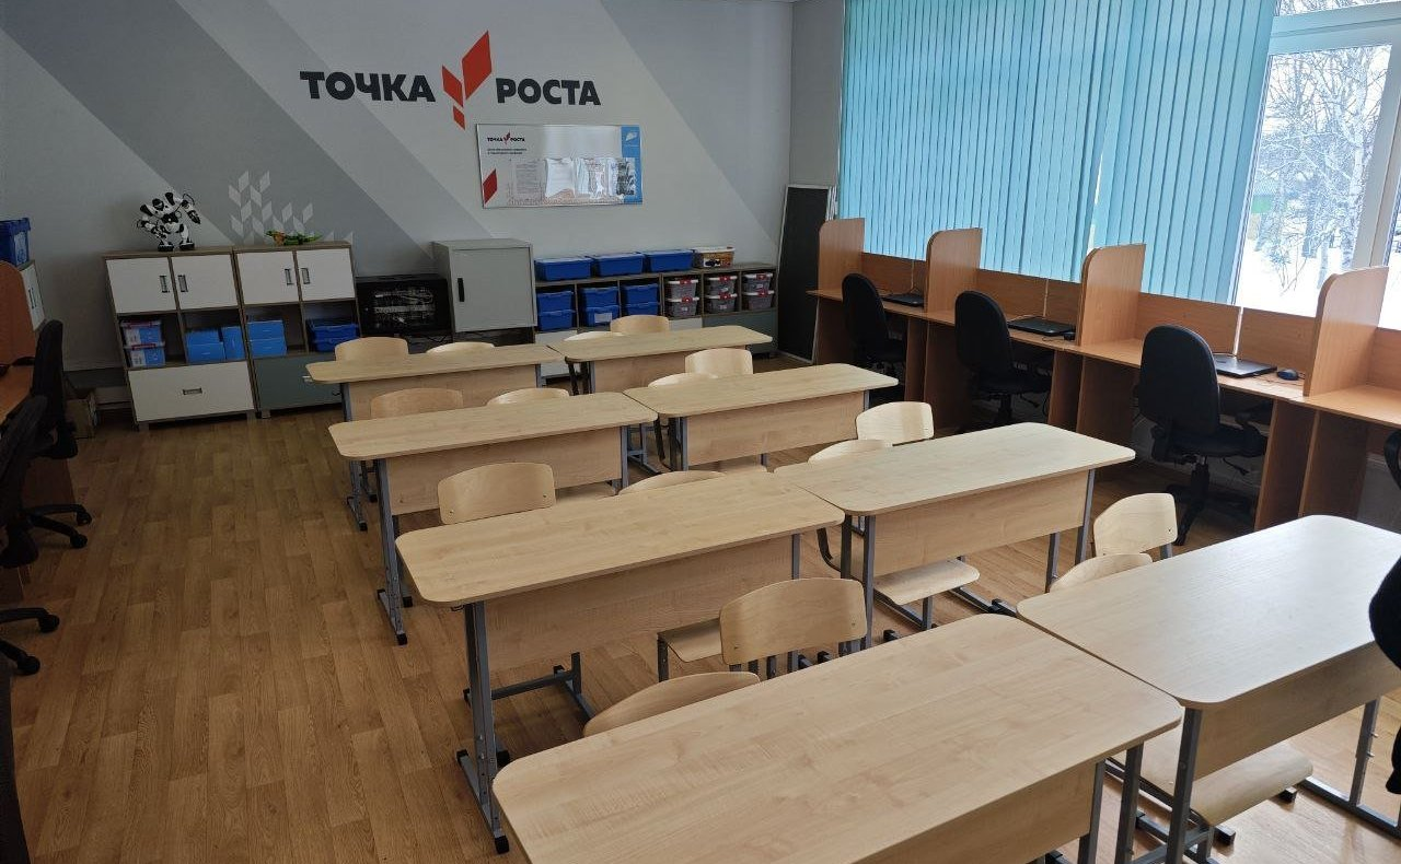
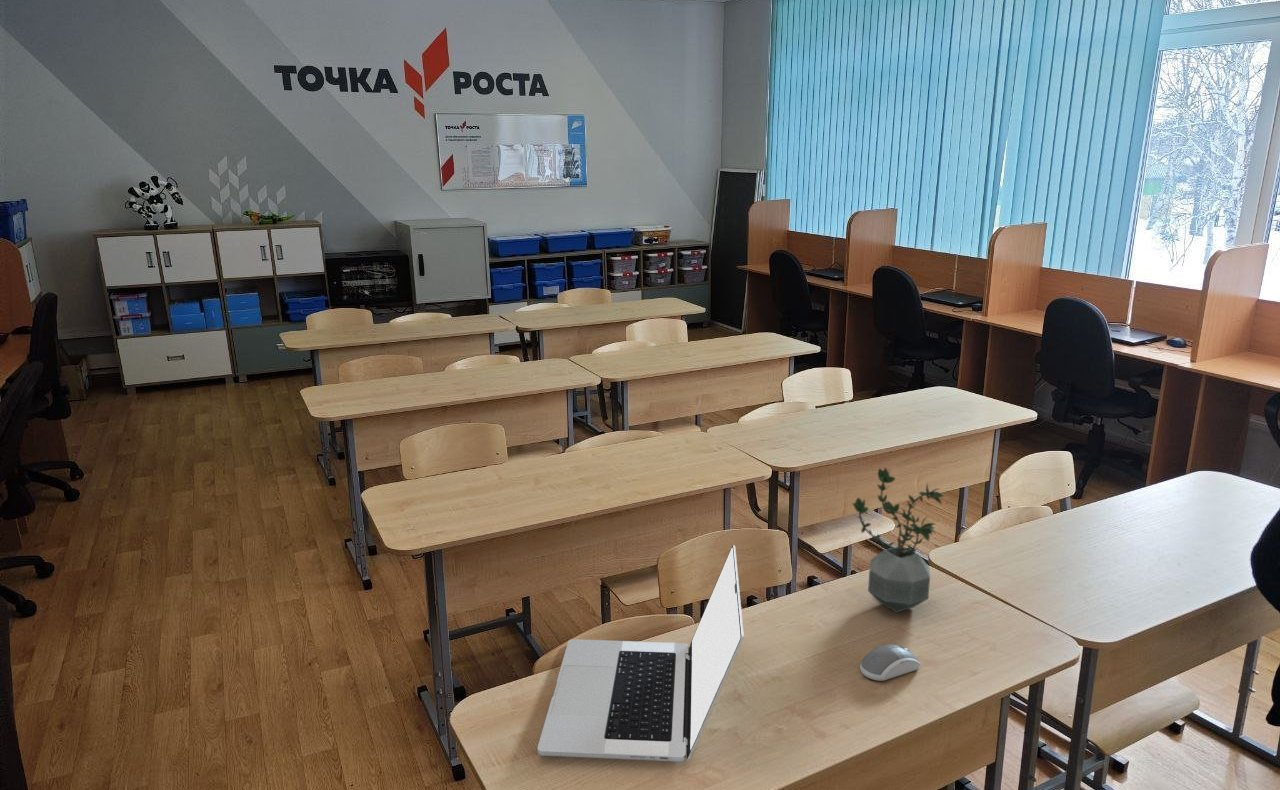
+ laptop [537,544,745,763]
+ computer mouse [859,644,921,682]
+ potted plant [852,466,944,614]
